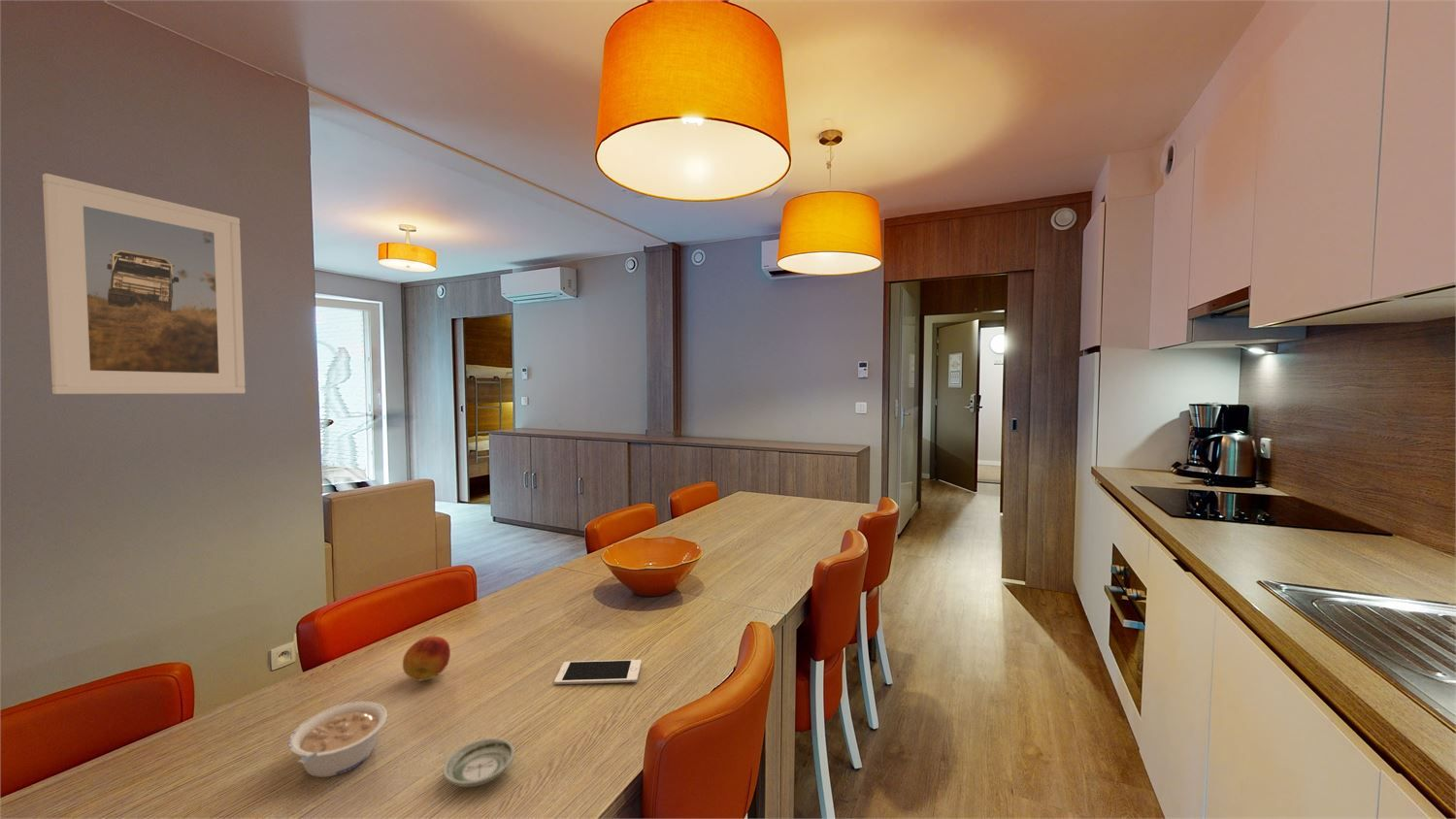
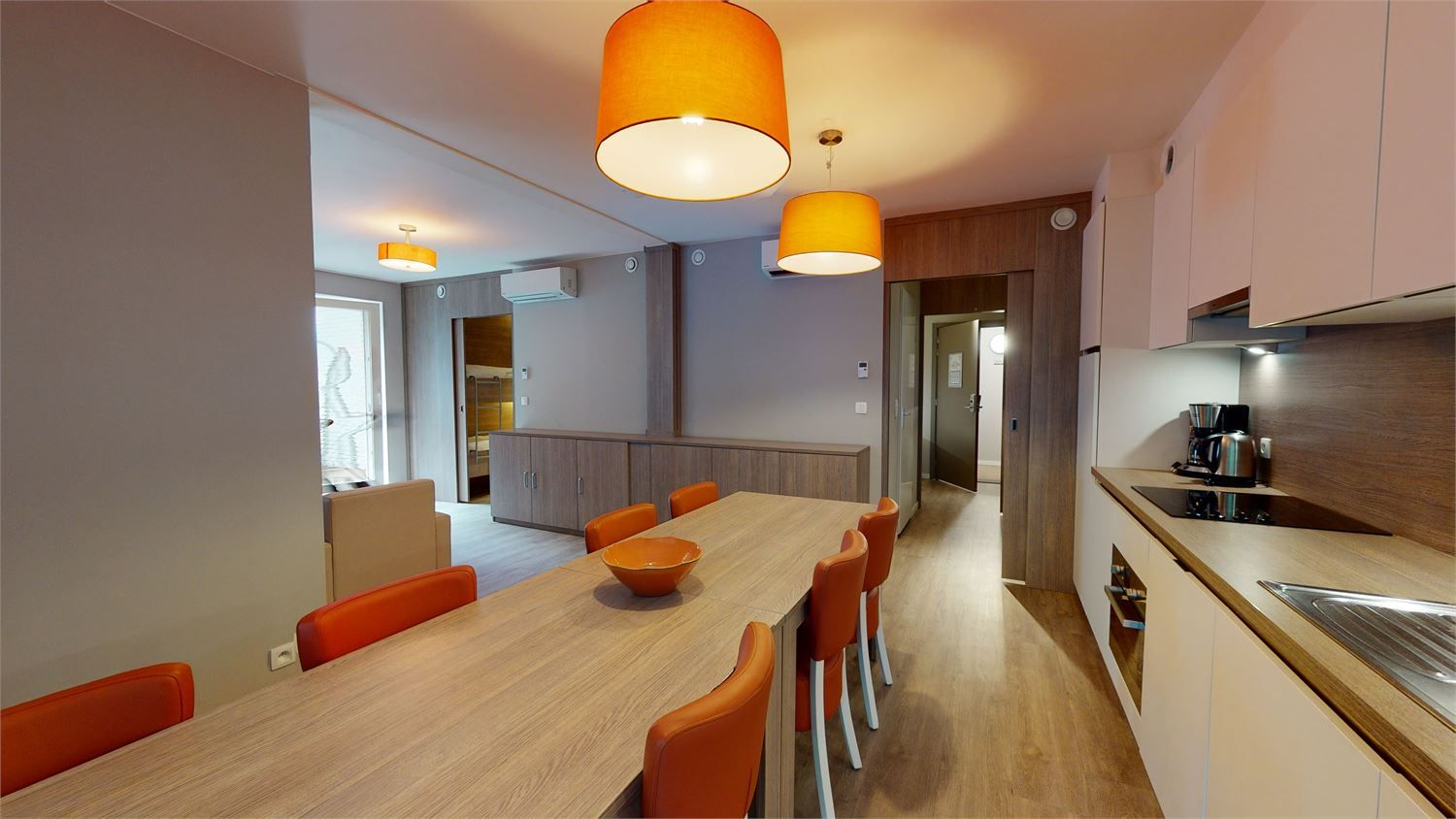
- saucer [442,737,515,788]
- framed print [42,173,247,395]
- cell phone [553,659,642,685]
- legume [287,701,388,778]
- fruit [402,636,451,682]
